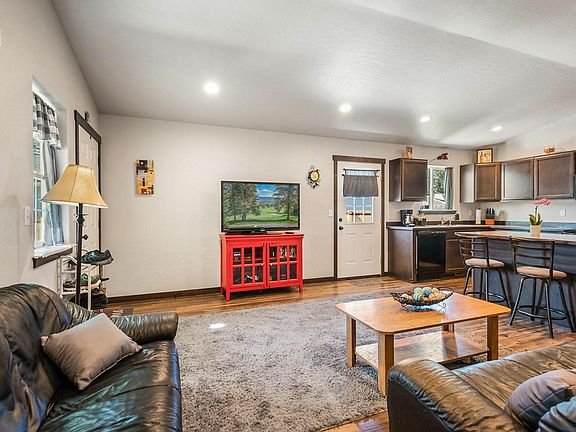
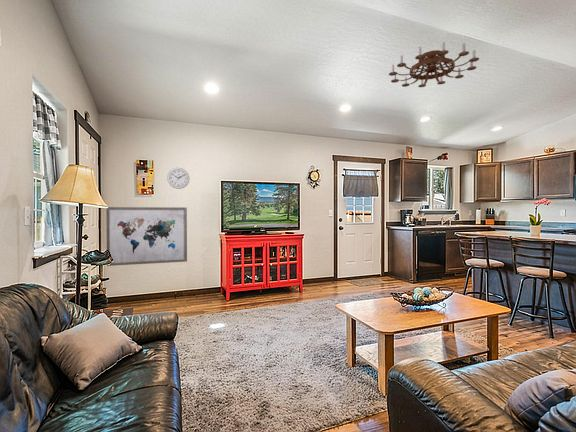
+ chandelier [388,41,480,88]
+ wall art [105,206,188,267]
+ wall clock [166,167,190,190]
